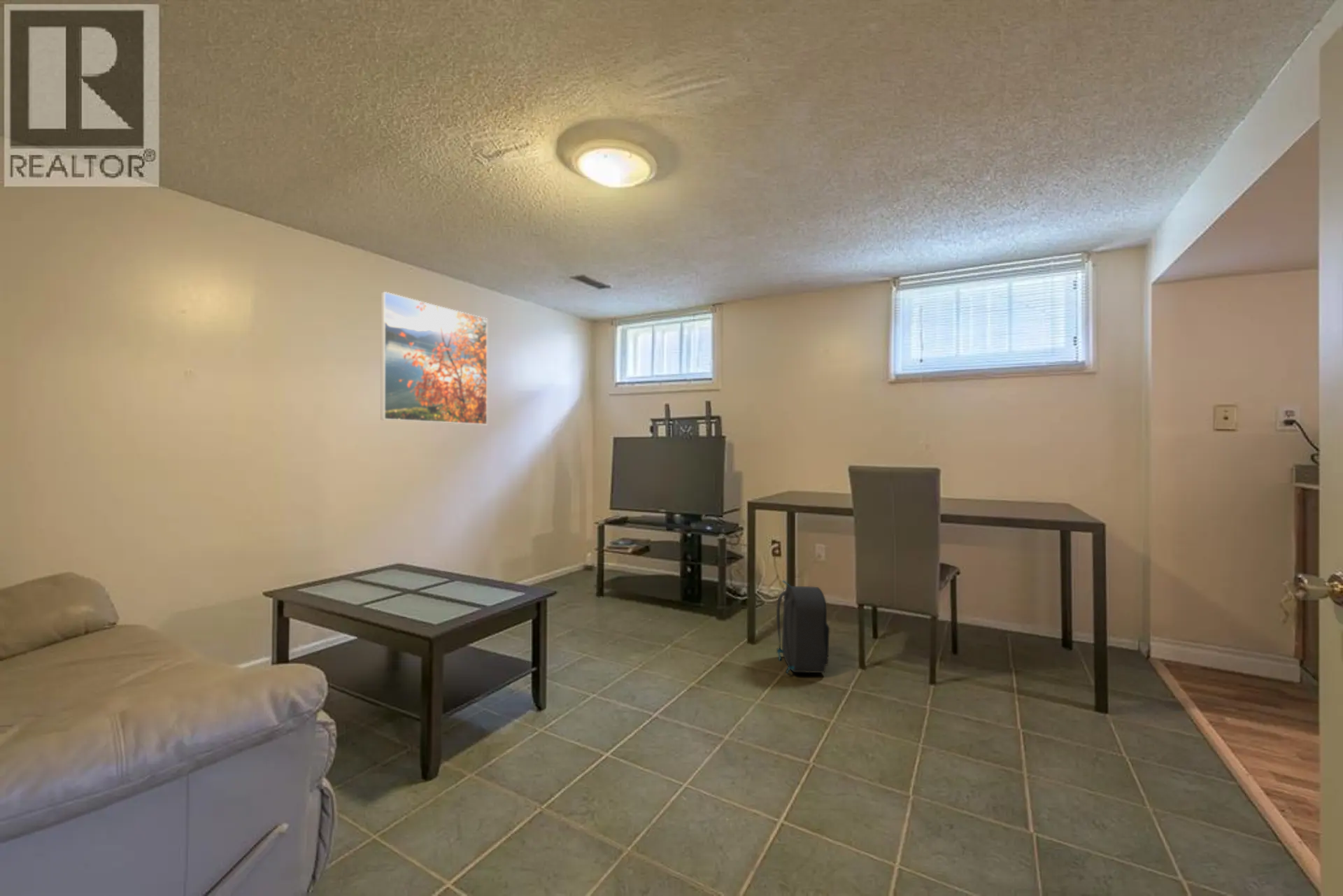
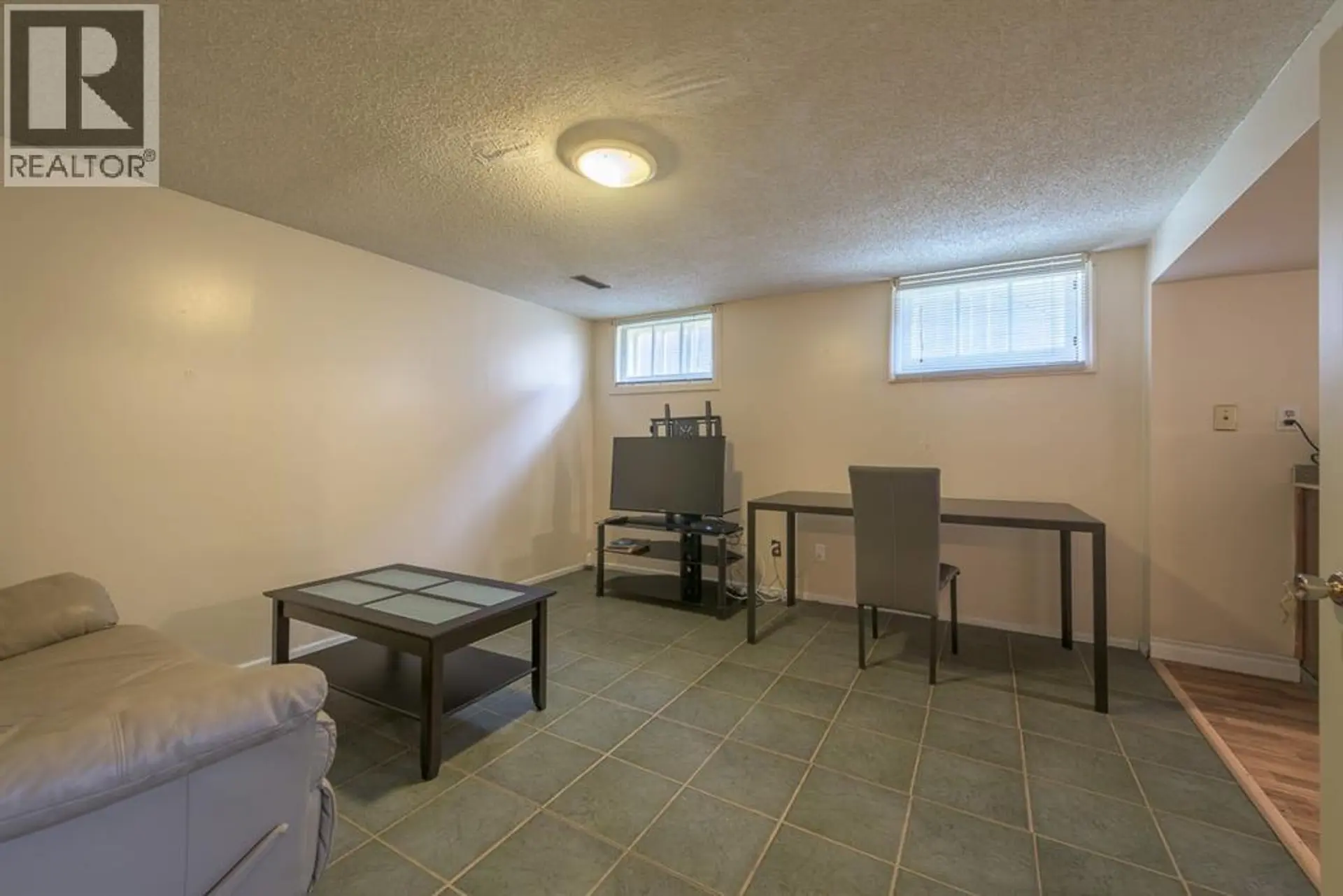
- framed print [381,291,488,425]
- backpack [776,579,830,674]
